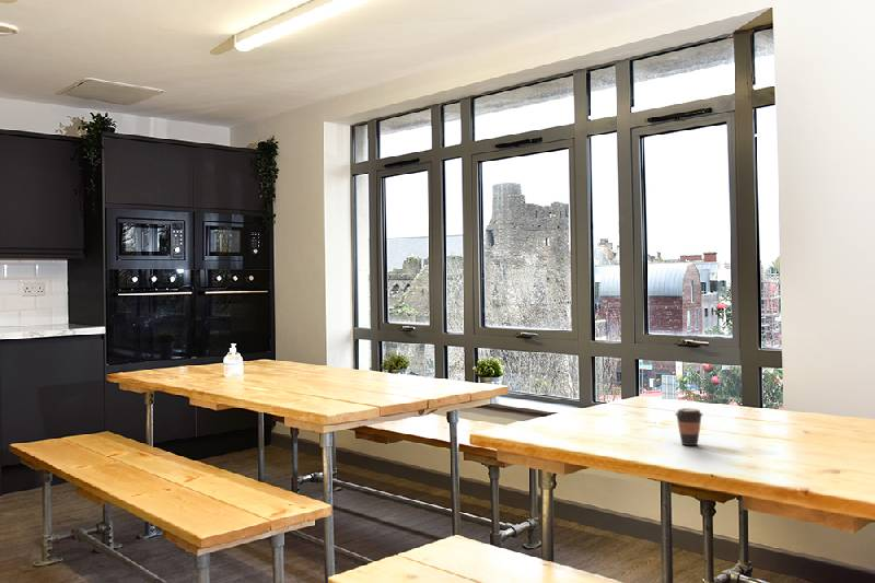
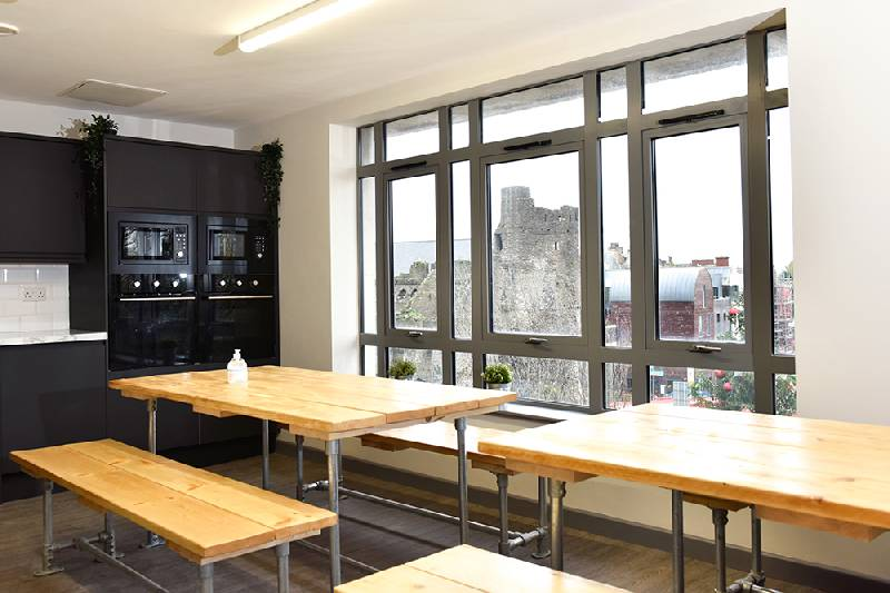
- coffee cup [674,407,704,446]
